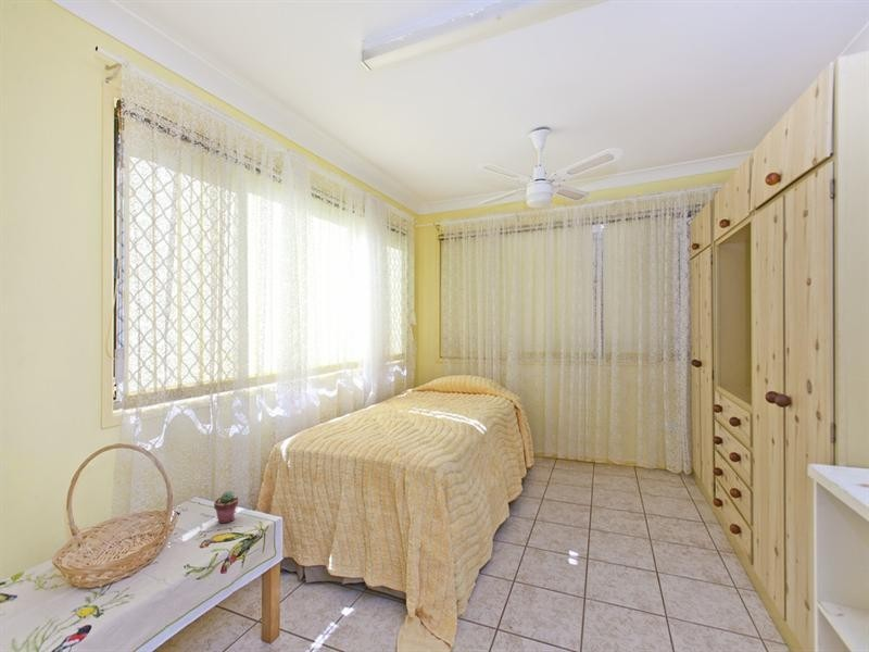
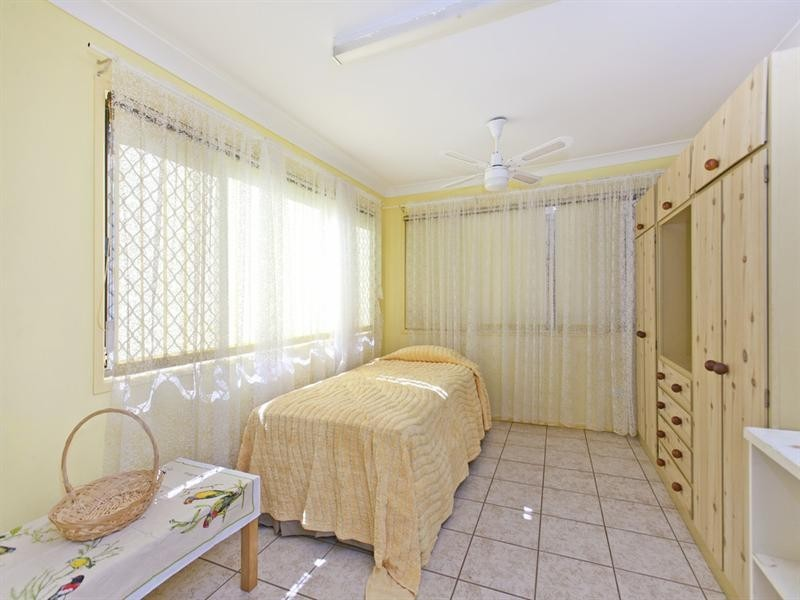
- potted succulent [213,490,239,525]
